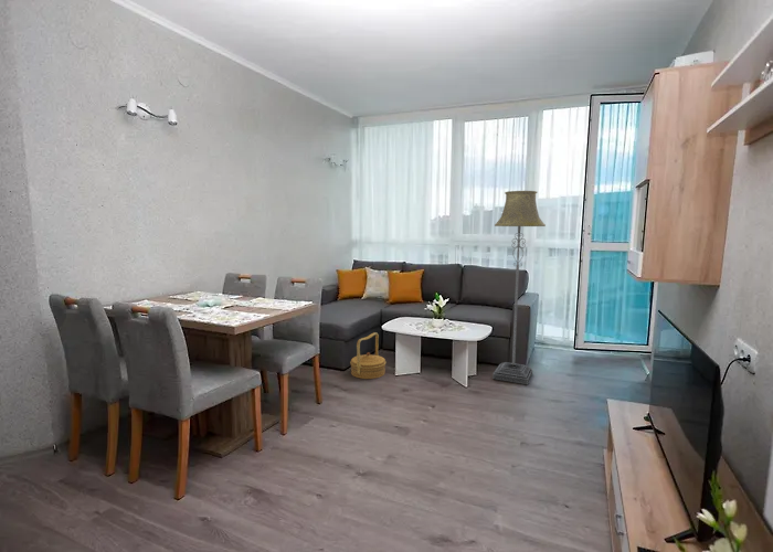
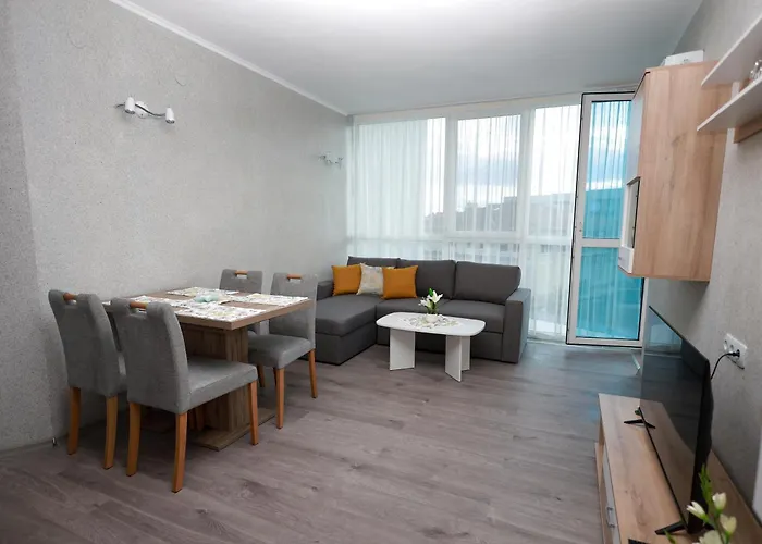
- basket [349,331,386,380]
- floor lamp [491,190,547,385]
